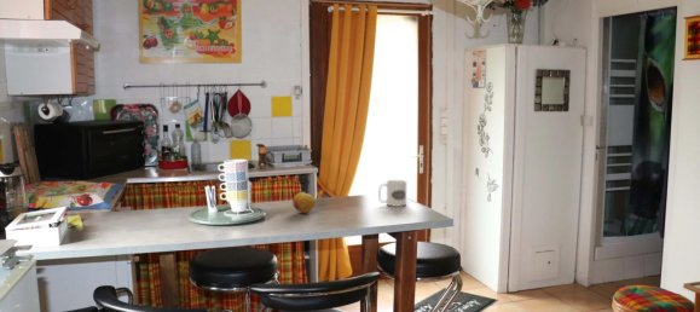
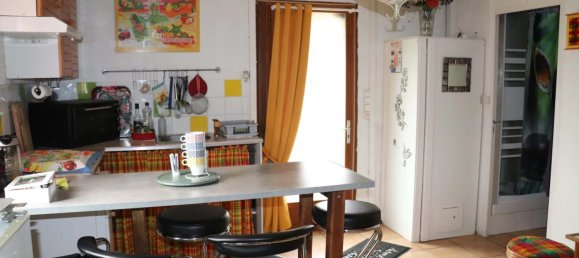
- fruit [291,191,317,214]
- mug [377,179,407,208]
